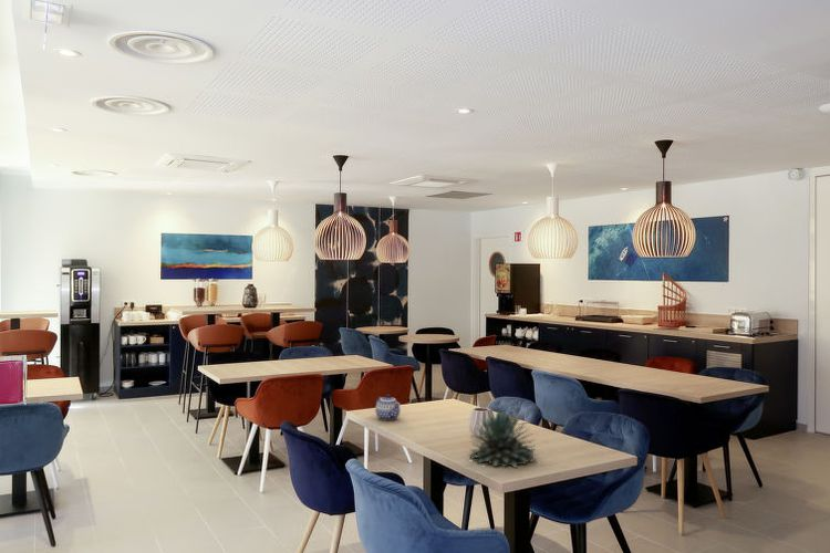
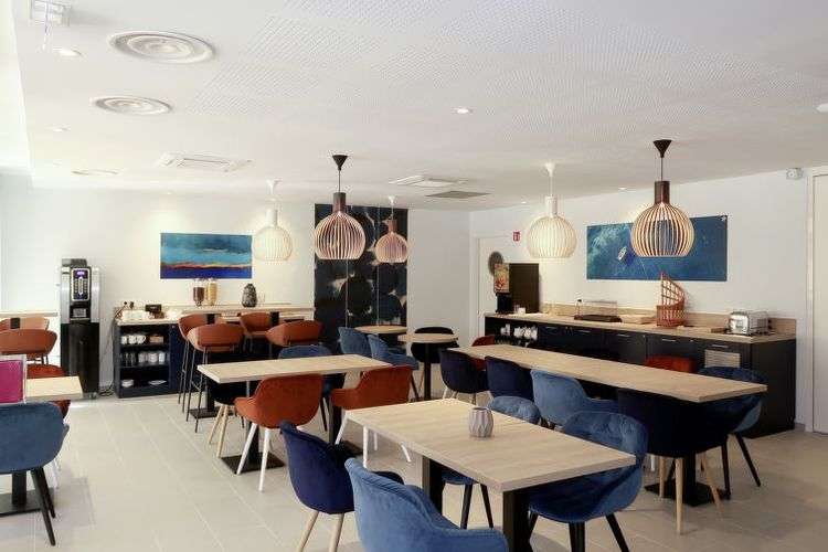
- teapot [374,394,402,421]
- succulent plant [468,408,539,470]
